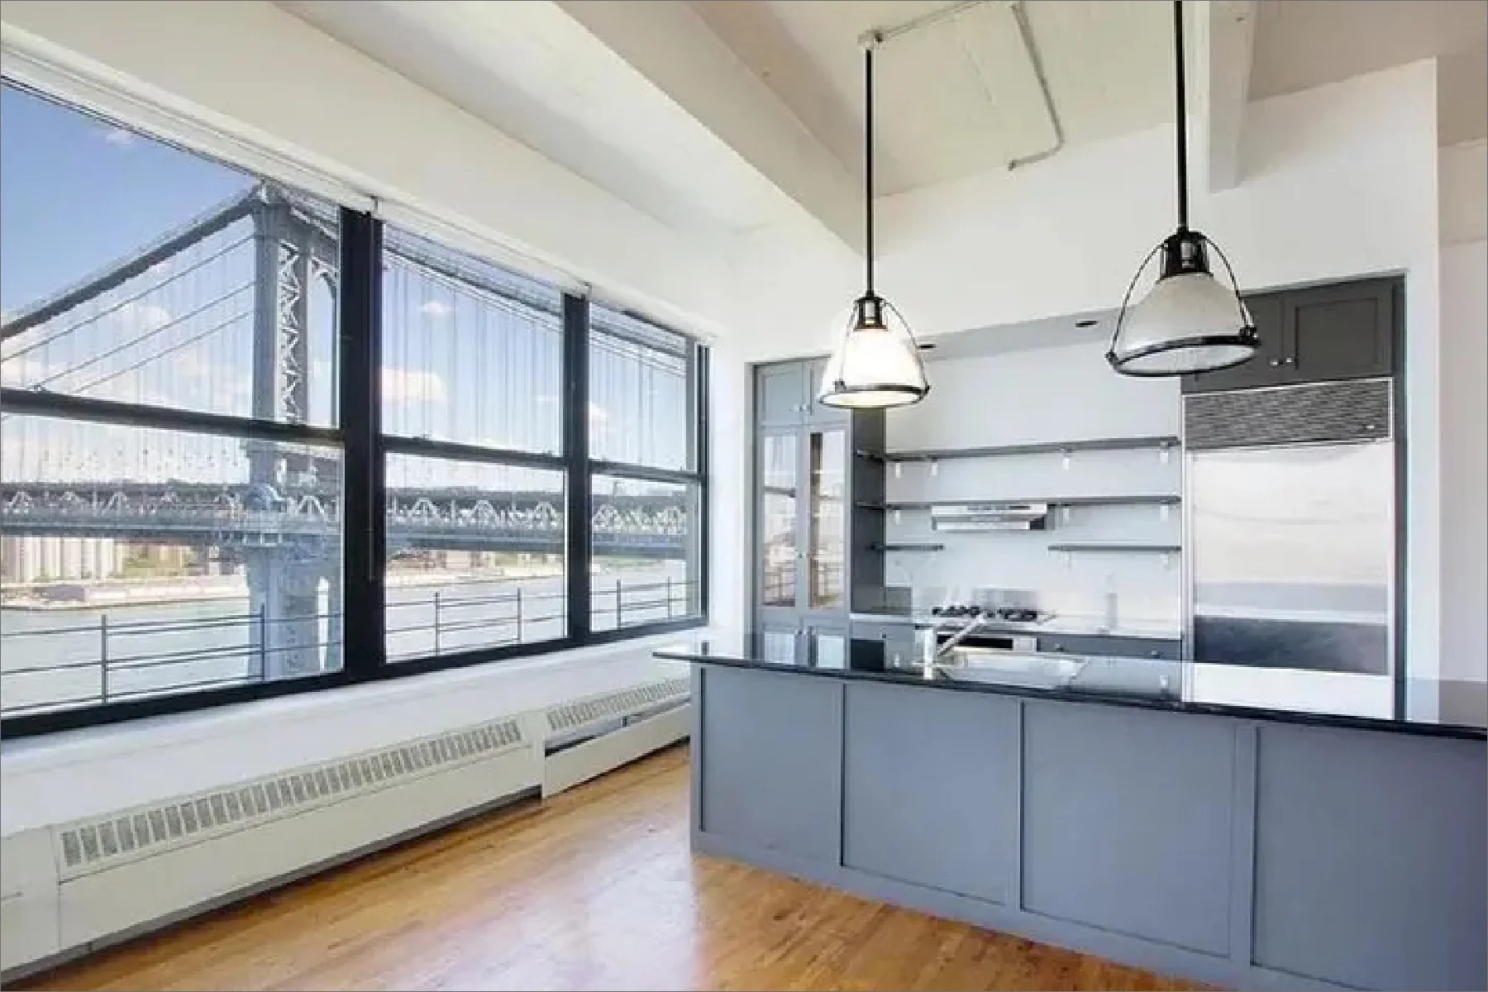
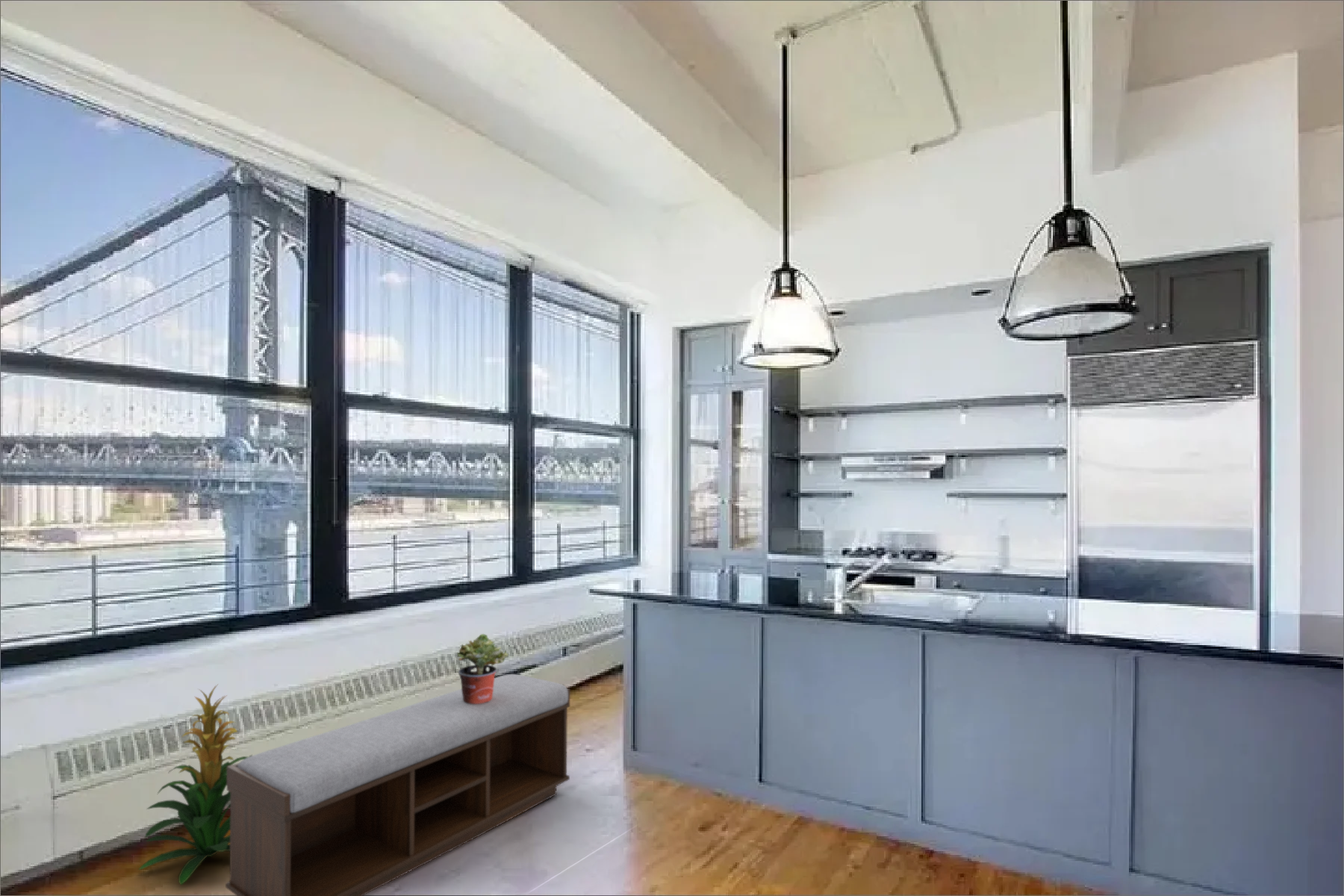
+ indoor plant [137,684,253,886]
+ bench [225,673,570,896]
+ potted plant [456,633,509,704]
